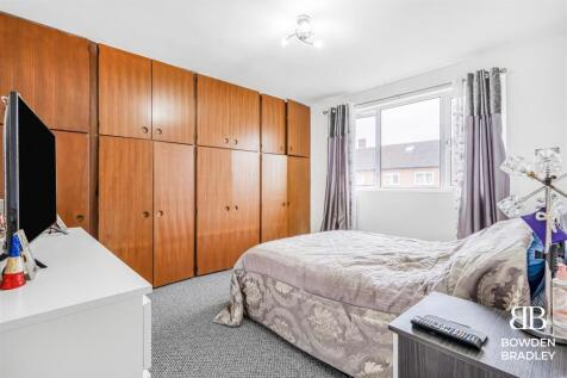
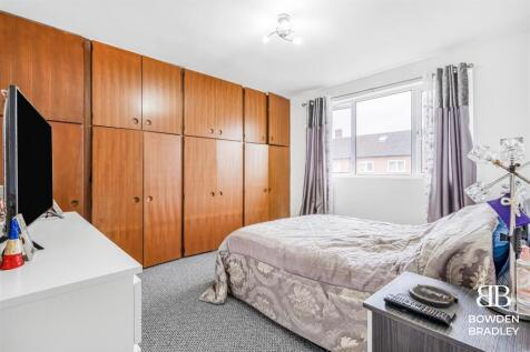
+ alarm clock [408,283,460,309]
